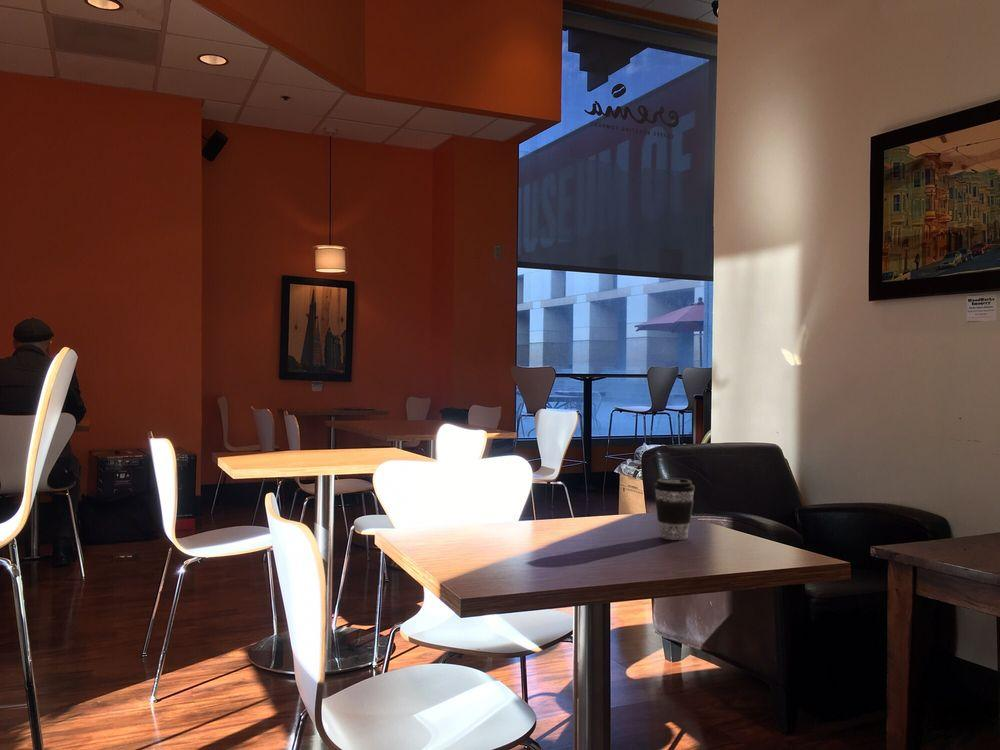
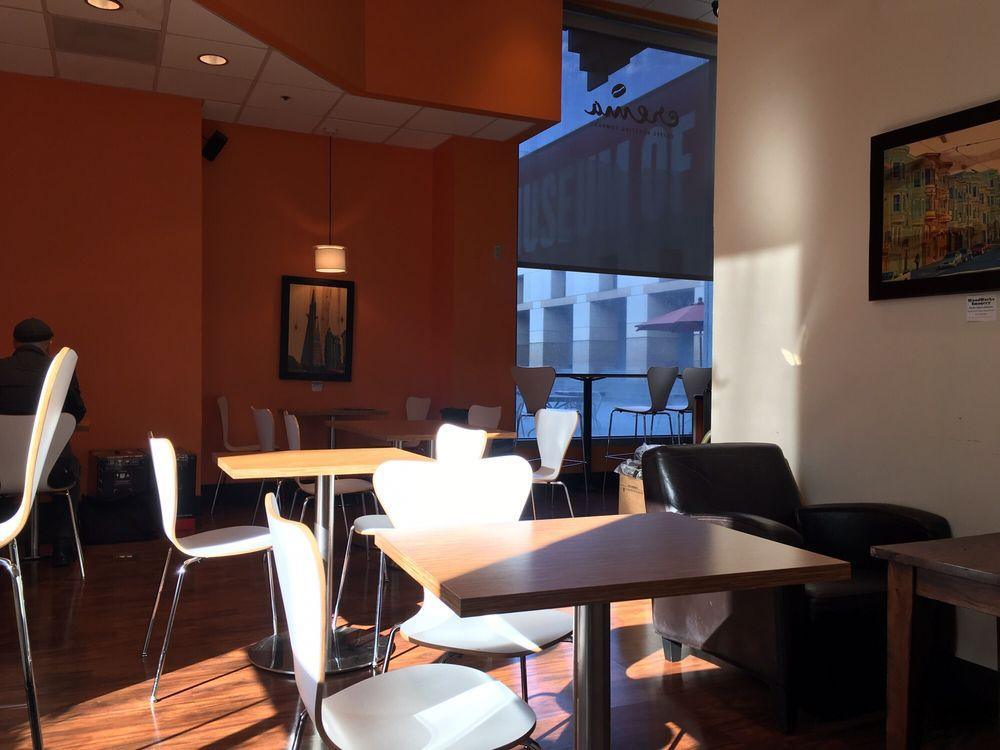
- coffee cup [653,477,696,541]
